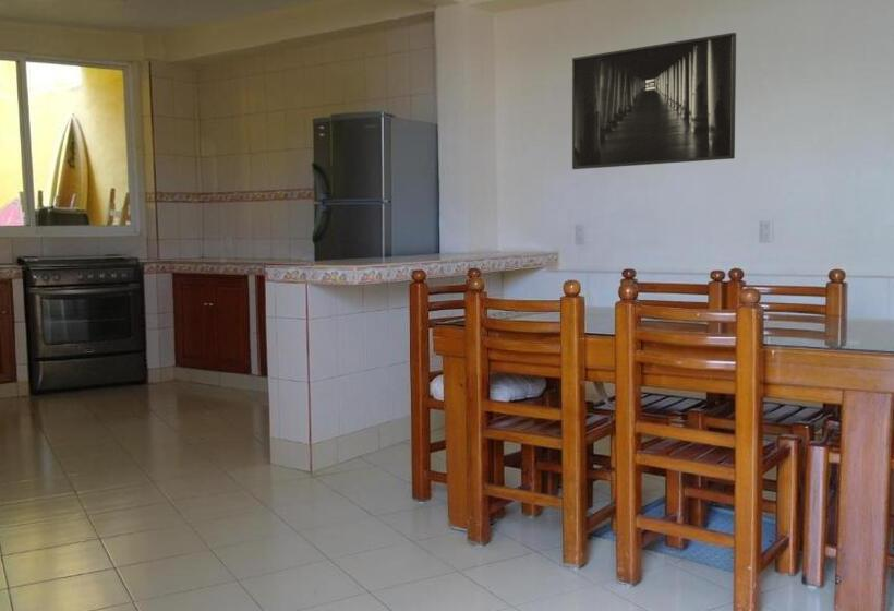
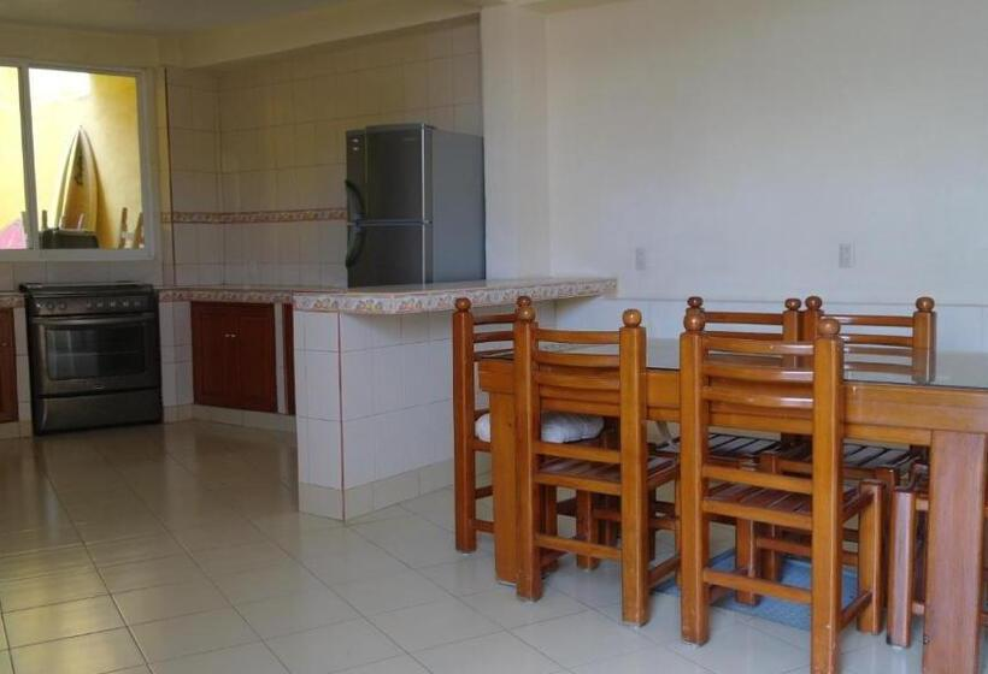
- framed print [571,32,737,170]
